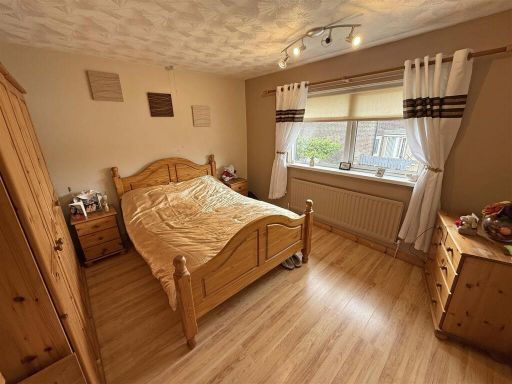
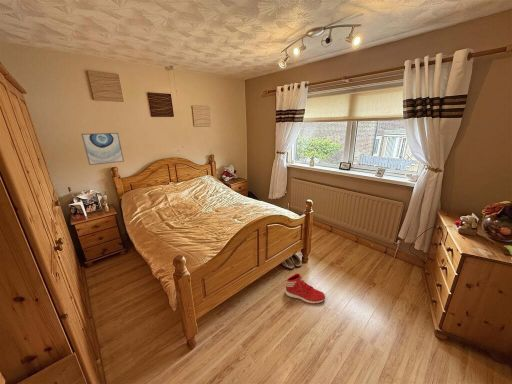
+ sneaker [284,272,326,305]
+ wall art [80,132,125,166]
